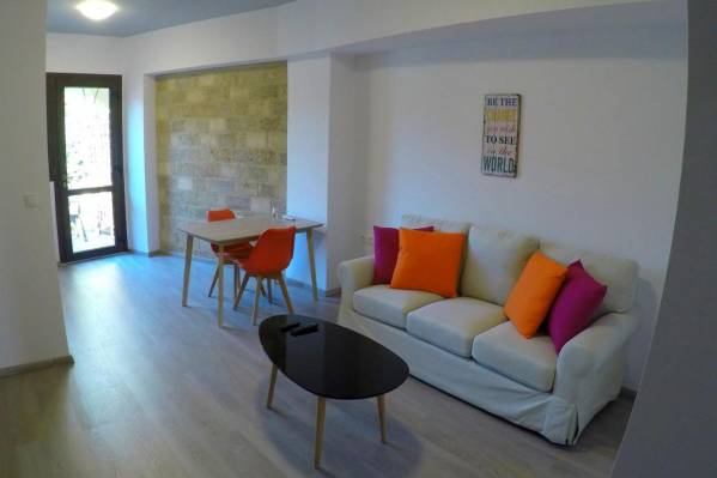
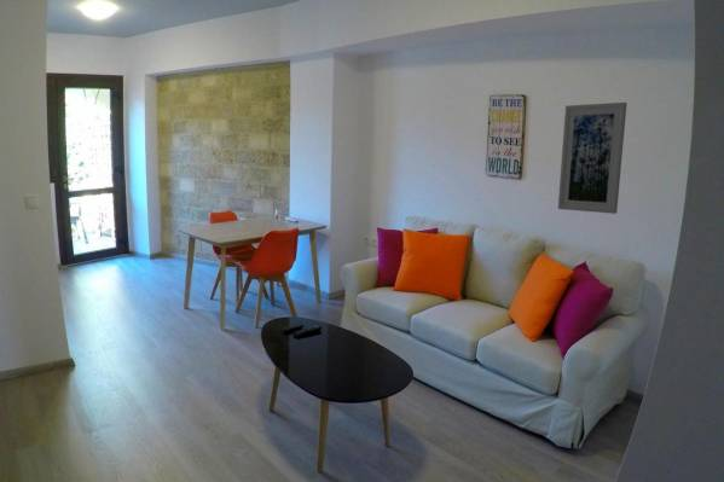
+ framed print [557,101,629,215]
